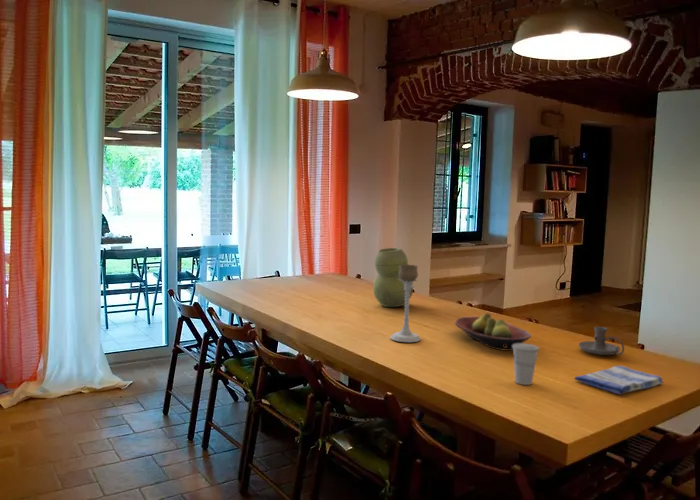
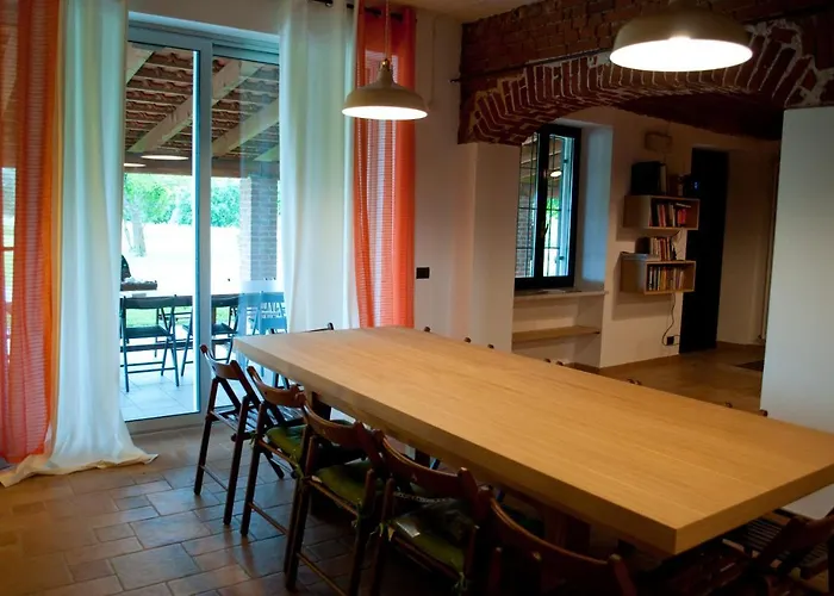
- vase [372,247,414,308]
- candle holder [578,326,625,356]
- dish towel [573,365,664,396]
- fruit bowl [454,312,532,352]
- candle holder [389,264,422,343]
- cup [512,342,540,386]
